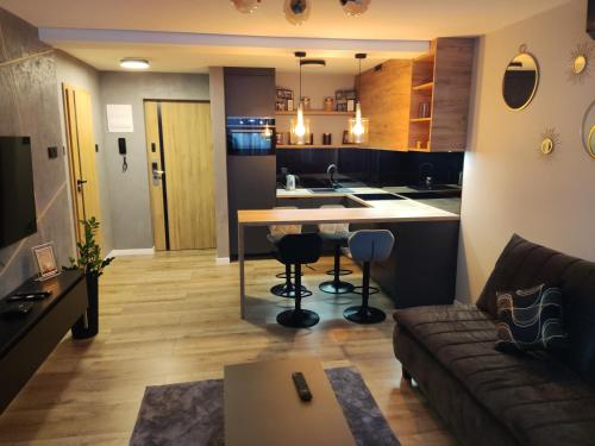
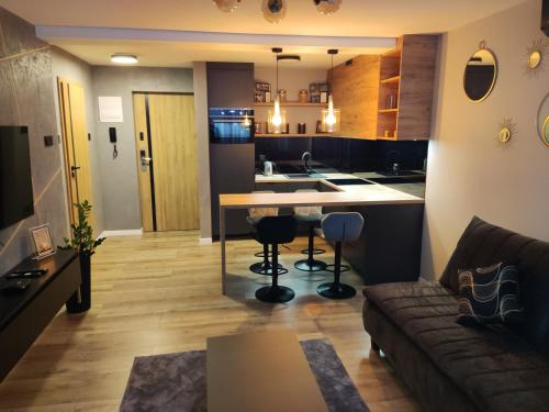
- remote control [292,371,314,401]
